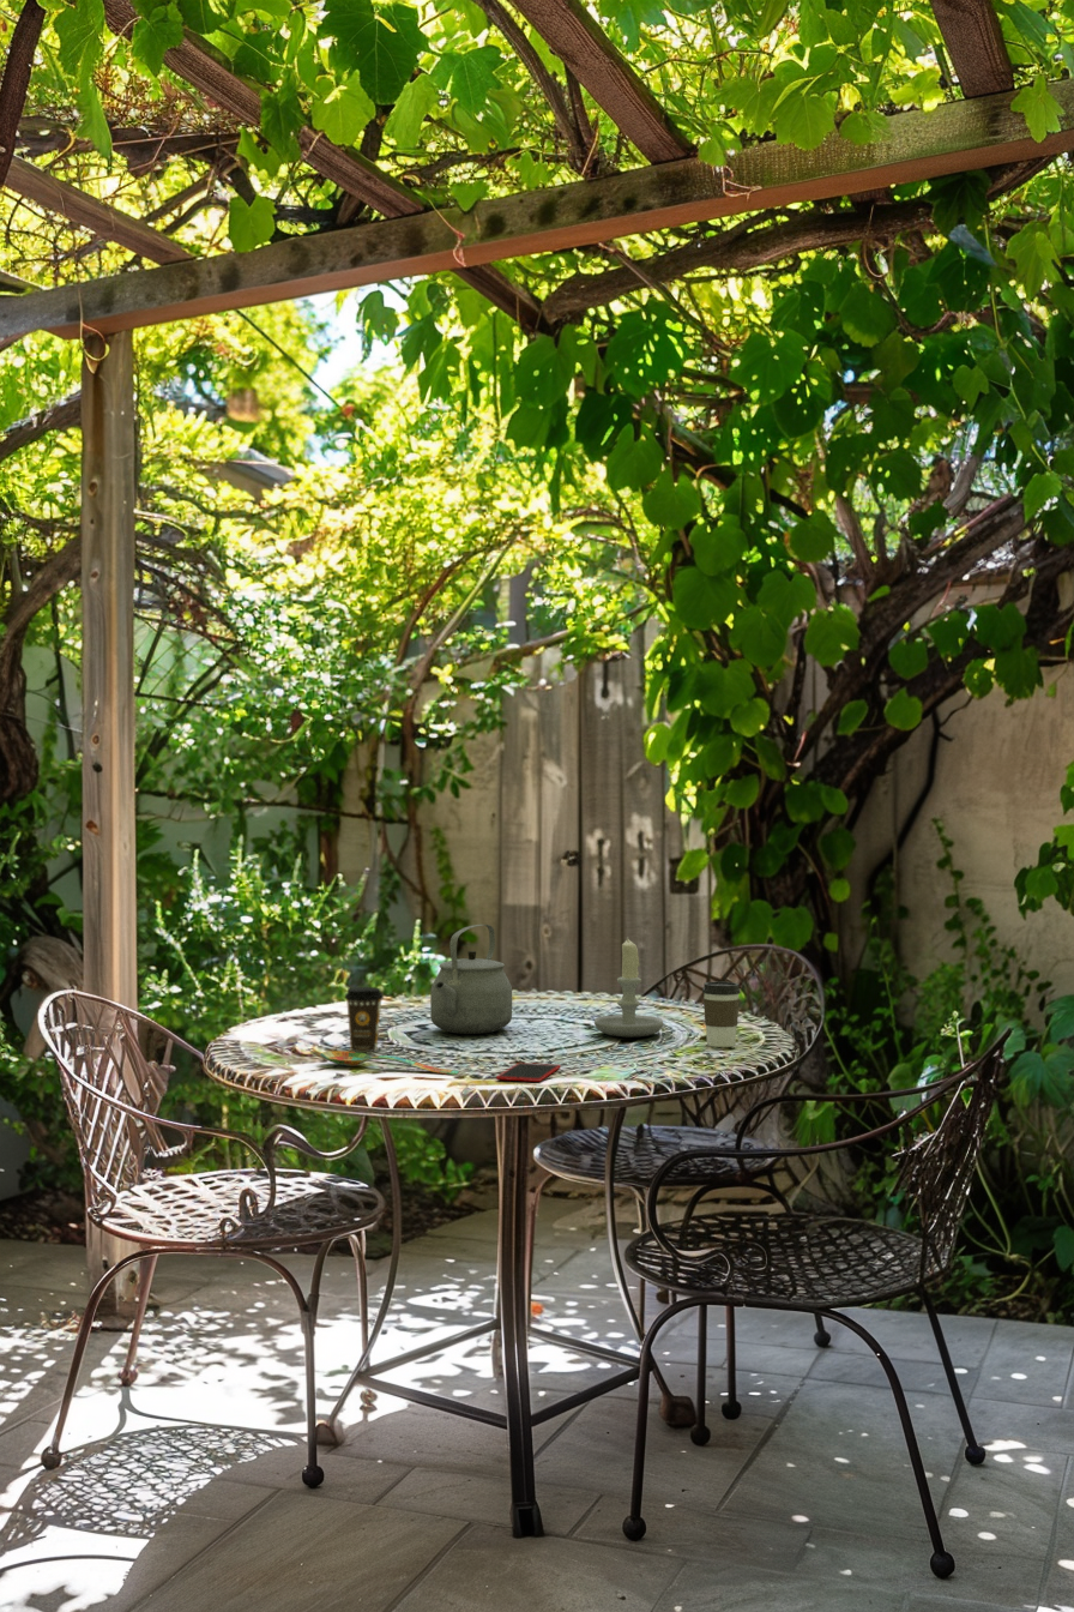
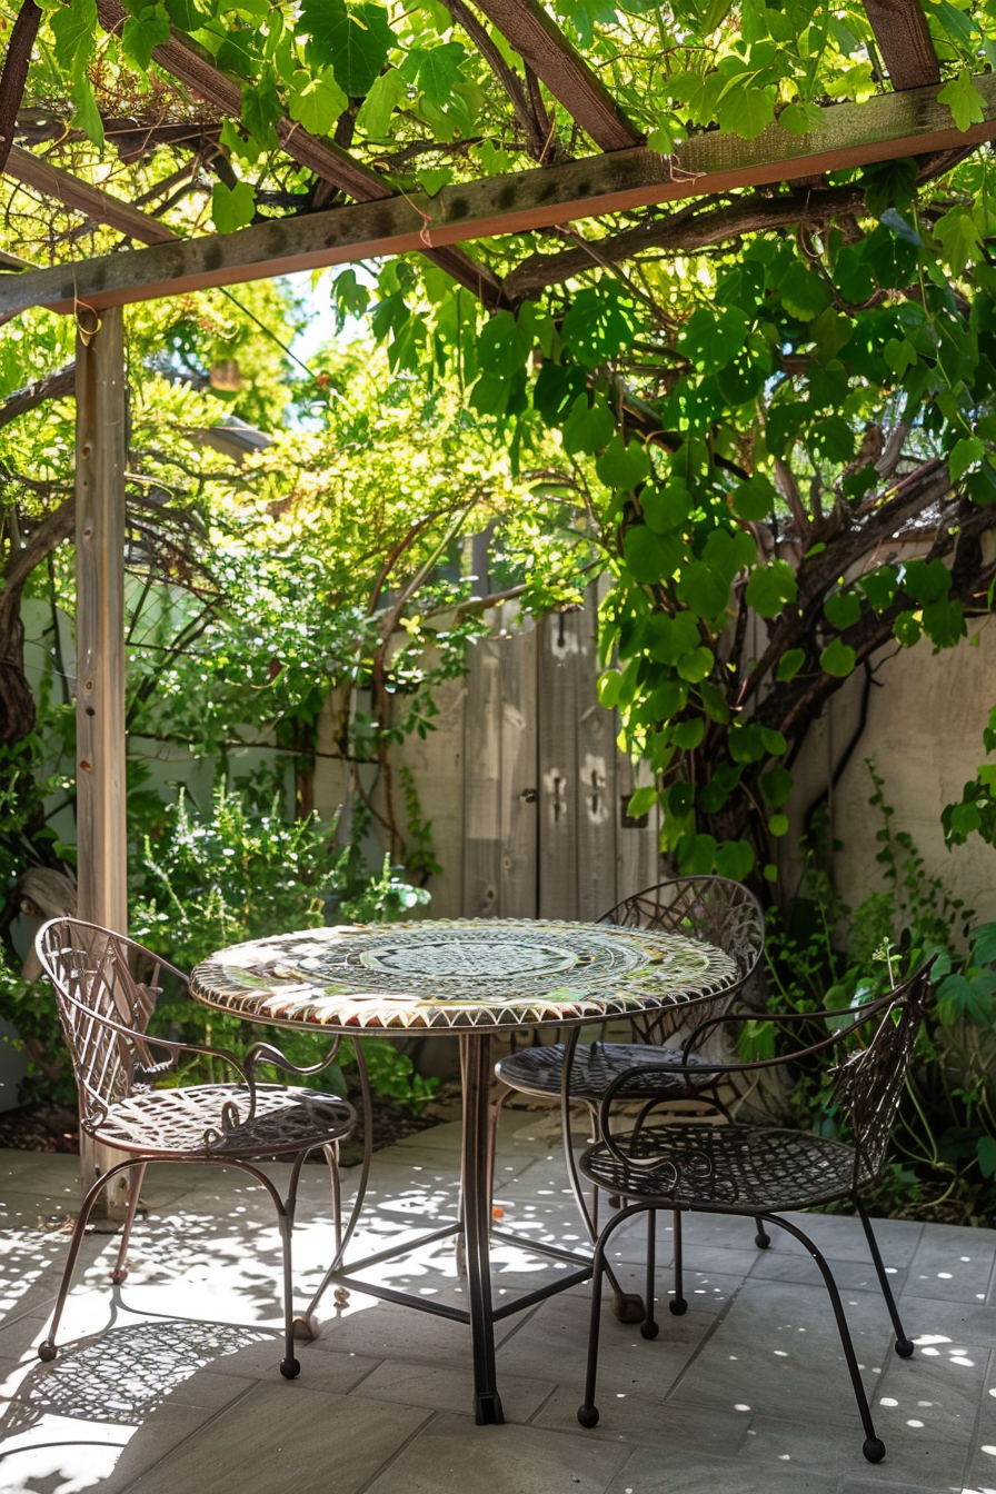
- coffee cup [701,981,742,1048]
- tea kettle [429,924,513,1035]
- coffee cup [343,986,385,1053]
- spoon [319,1049,459,1076]
- smartphone [495,1061,562,1083]
- candle [593,937,664,1039]
